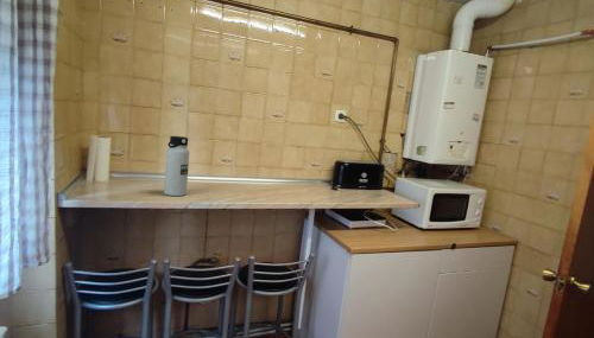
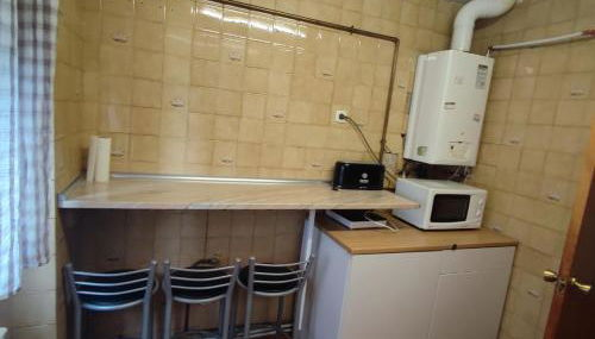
- water bottle [163,135,190,197]
